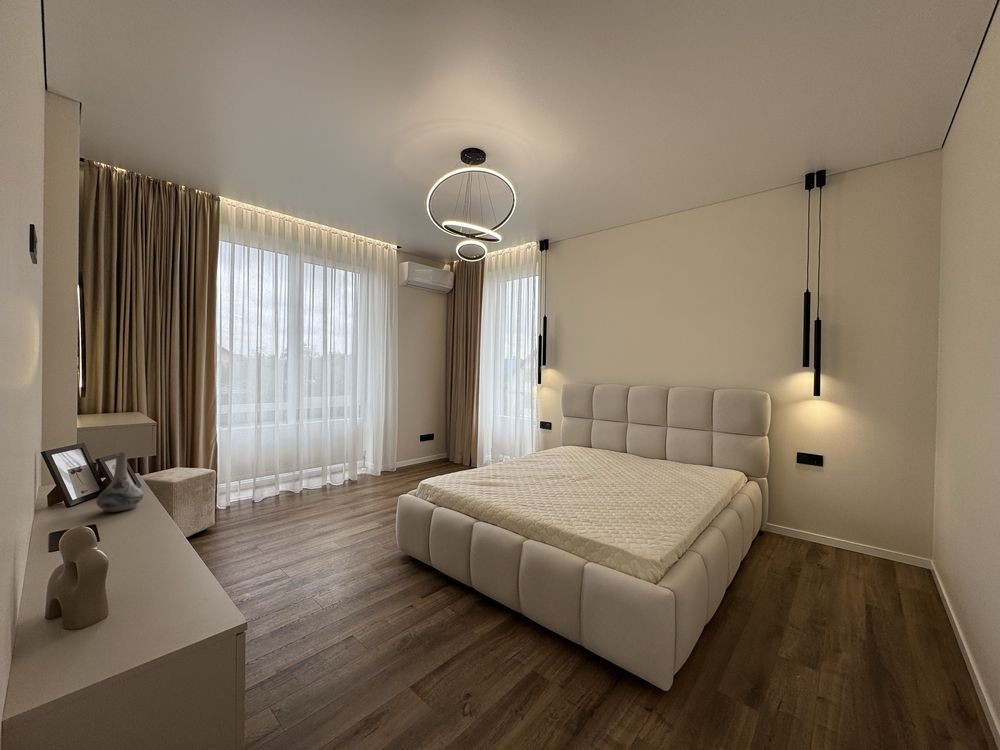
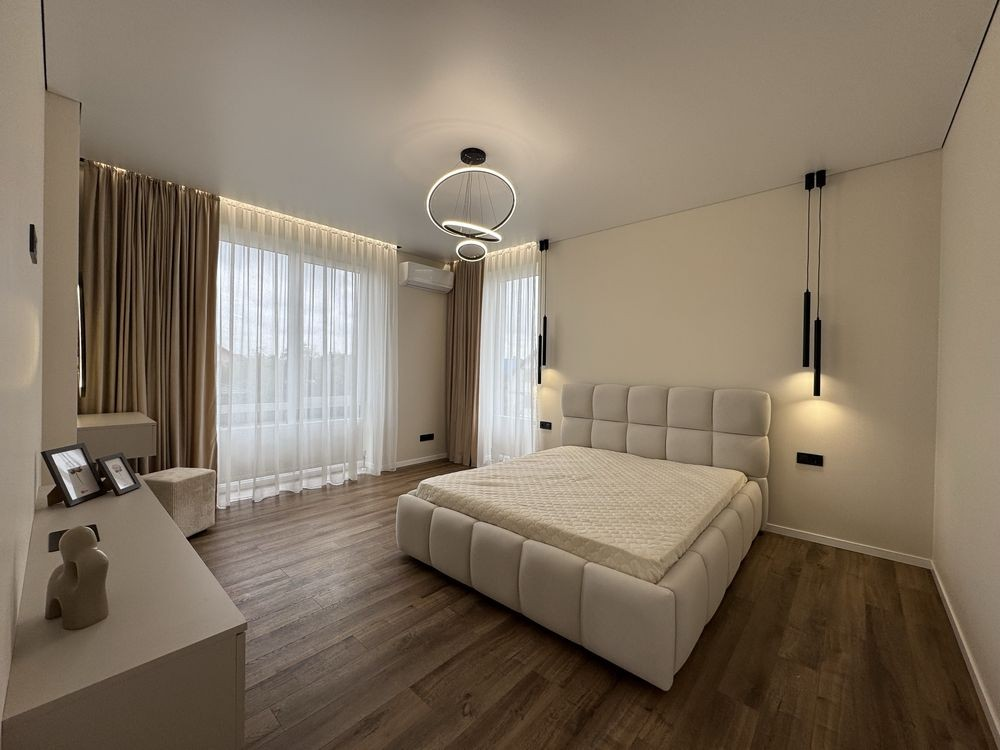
- decorative vase [95,453,145,513]
